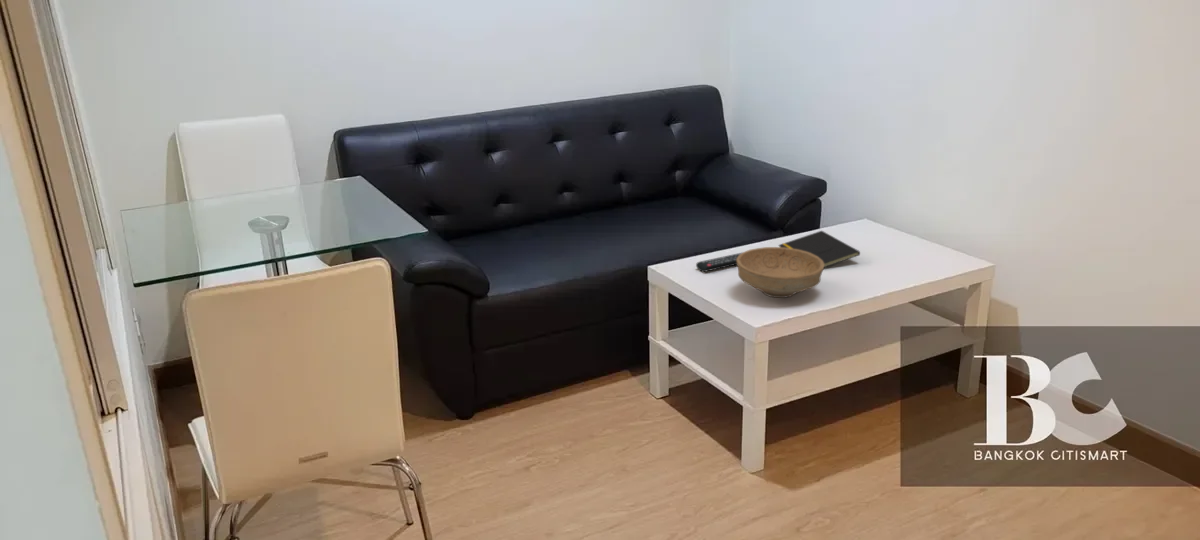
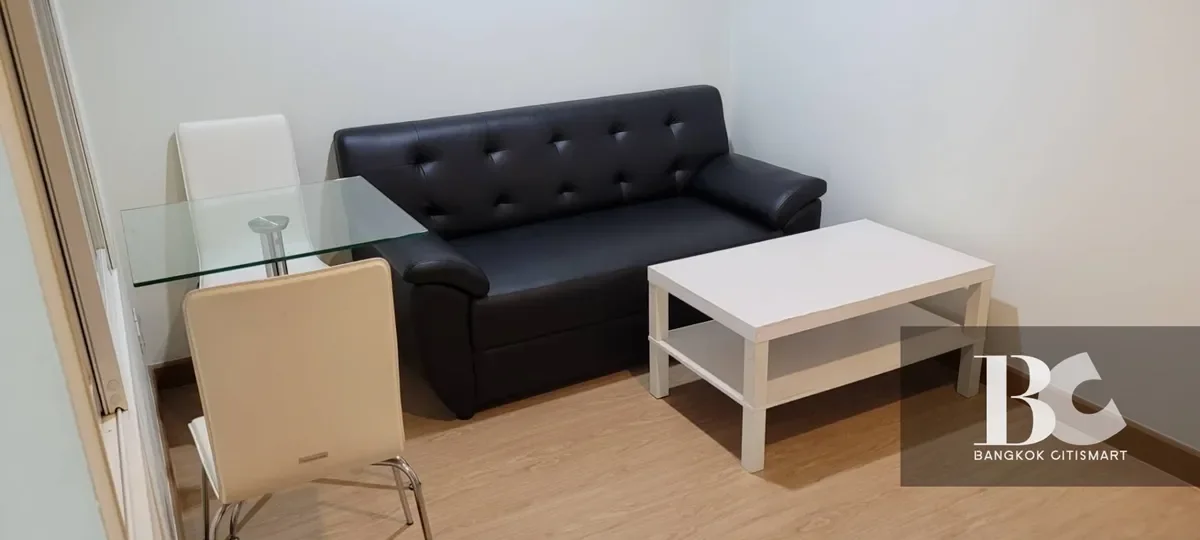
- notepad [777,230,861,268]
- remote control [695,251,743,273]
- bowl [736,246,825,299]
